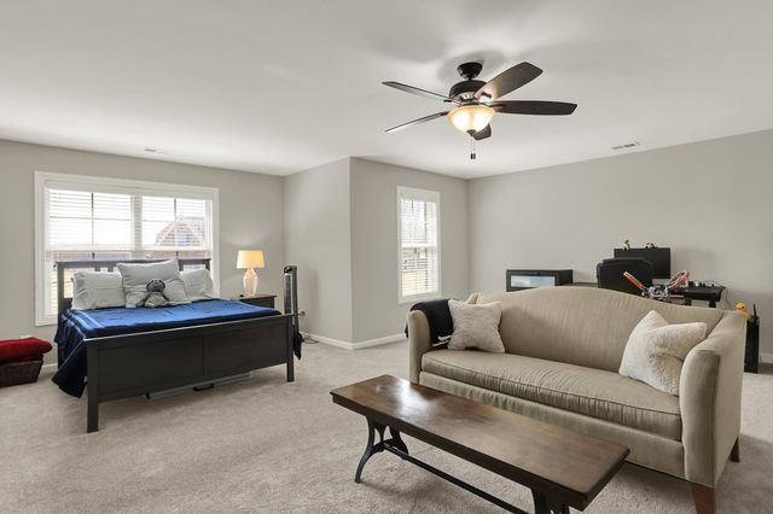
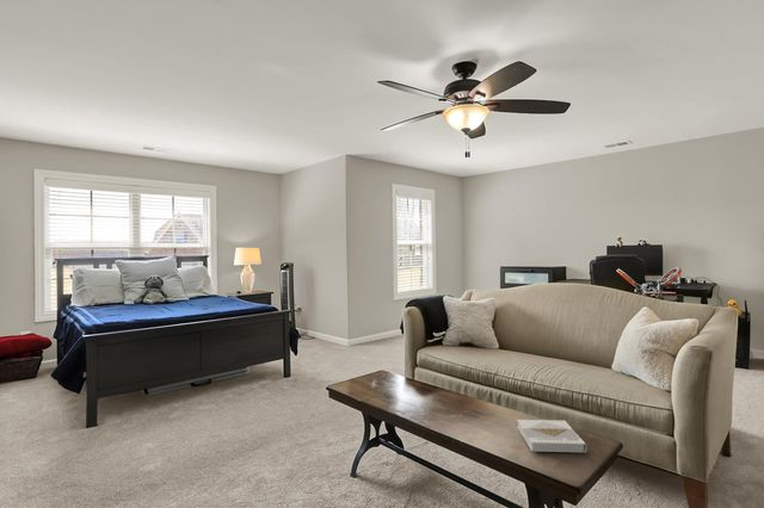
+ book [516,419,589,453]
